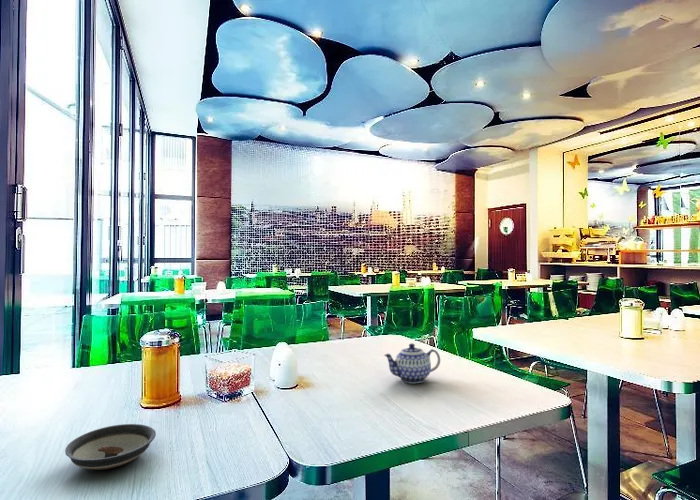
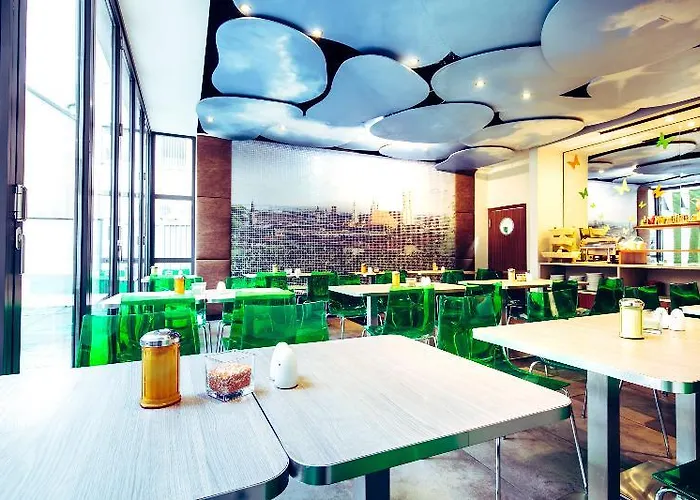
- saucer [64,423,157,471]
- teapot [383,342,441,384]
